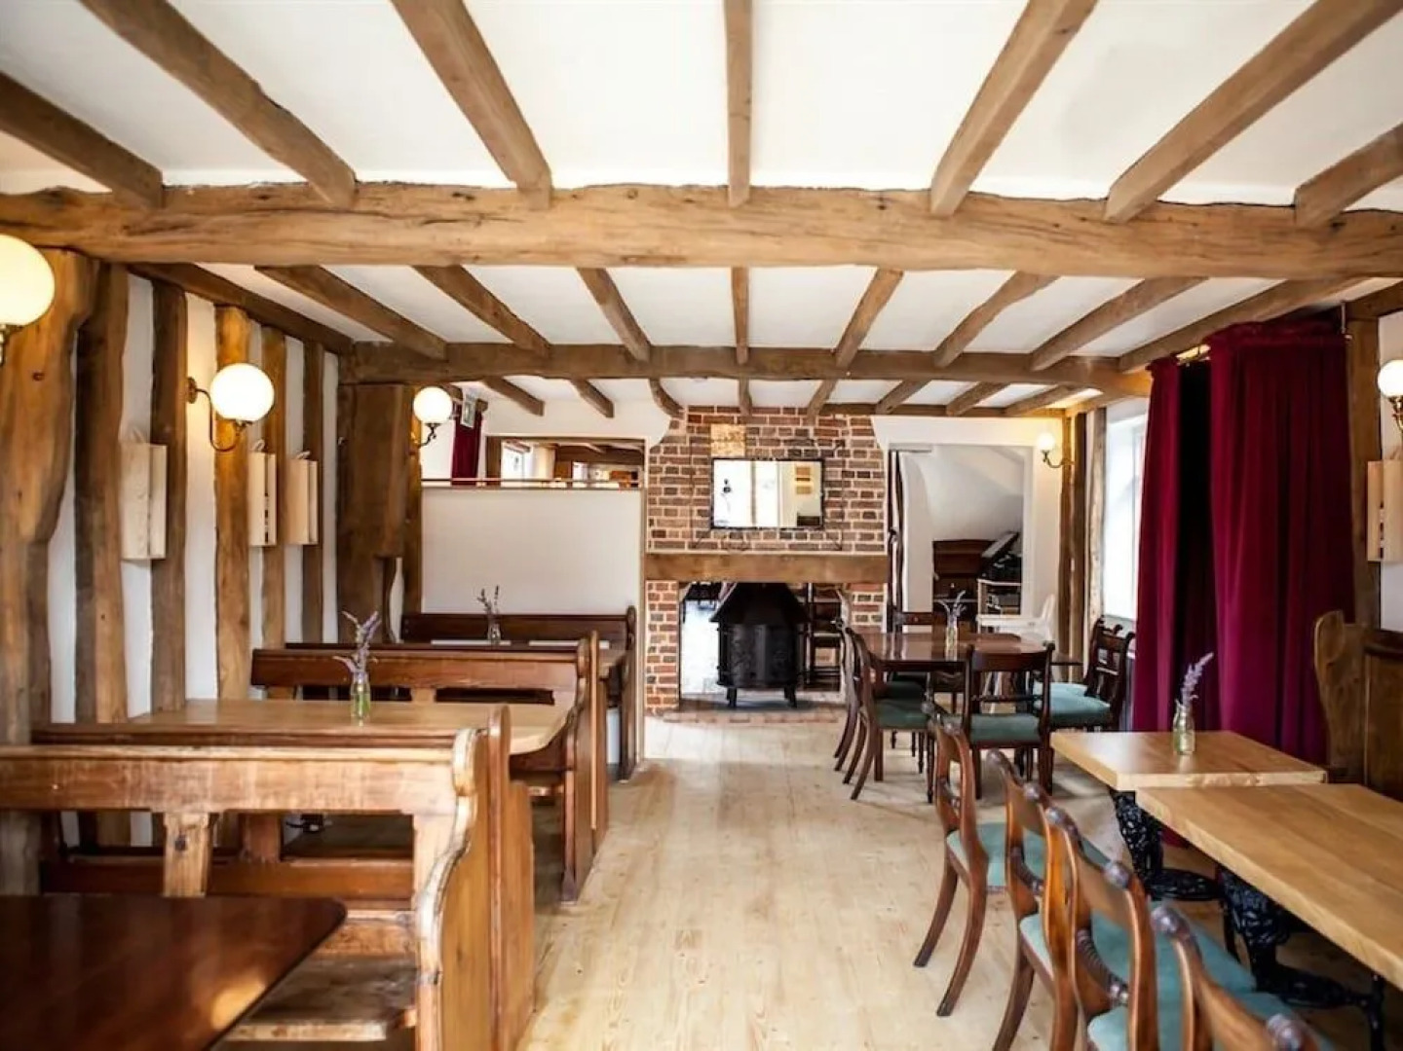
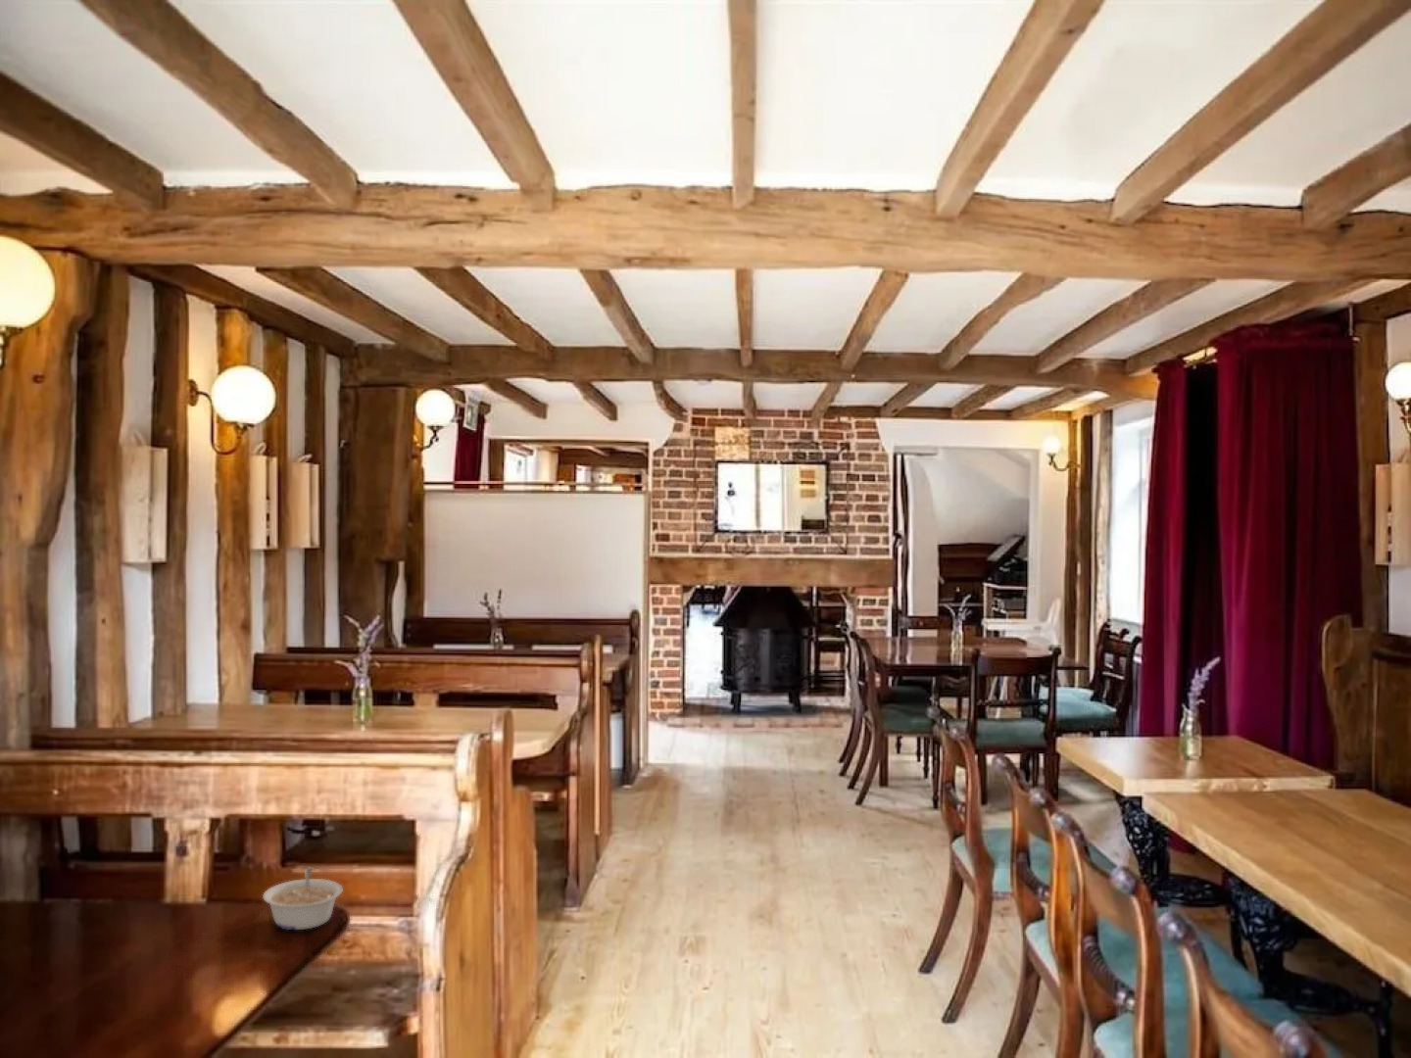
+ legume [261,867,344,930]
